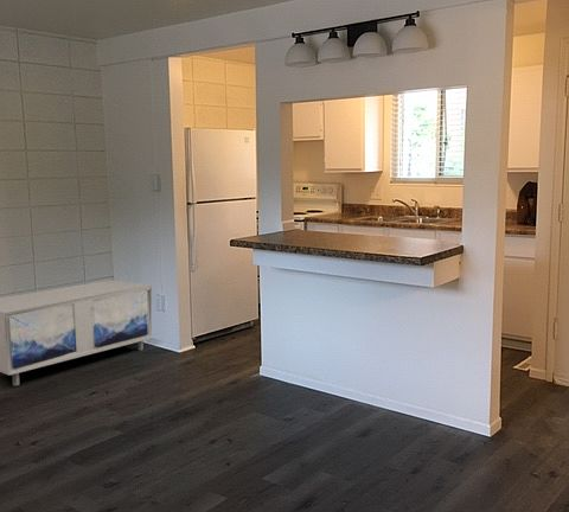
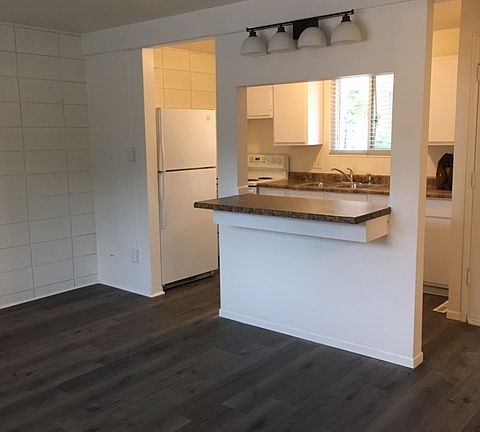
- cabinet [0,279,153,386]
